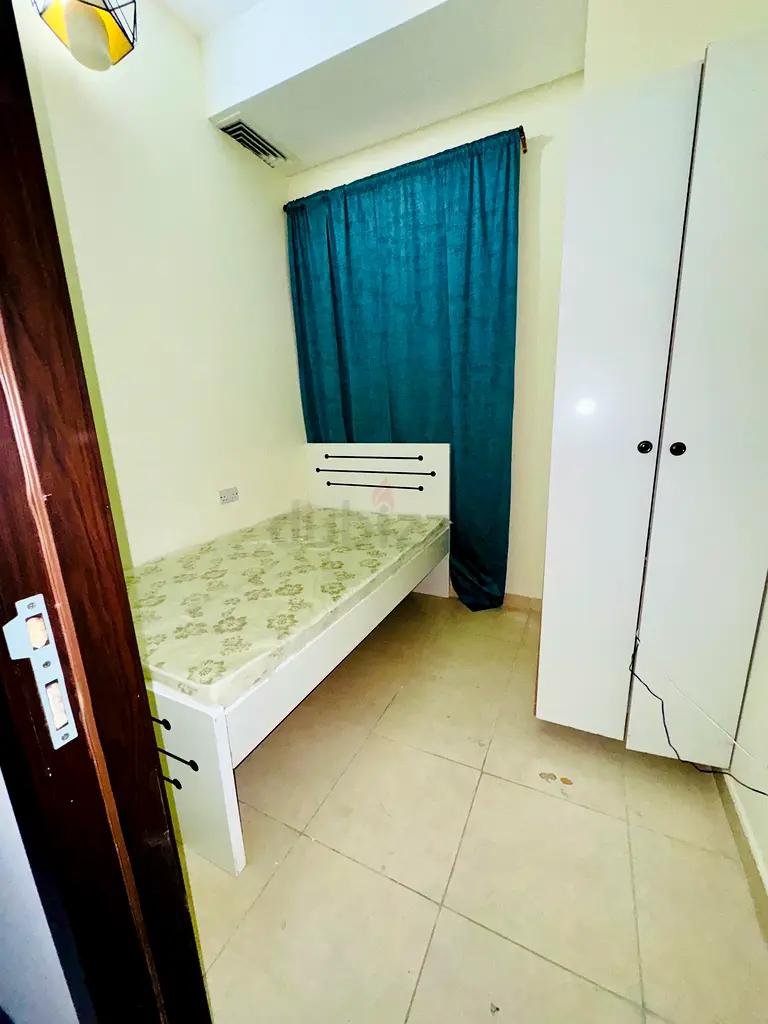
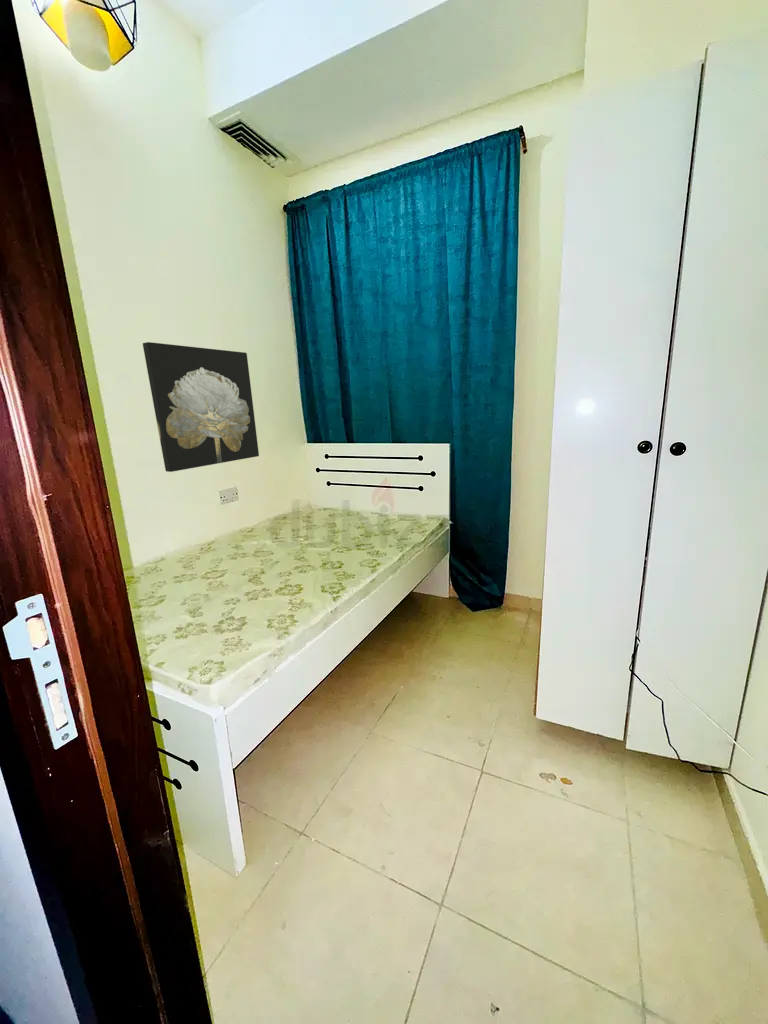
+ wall art [142,341,260,473]
